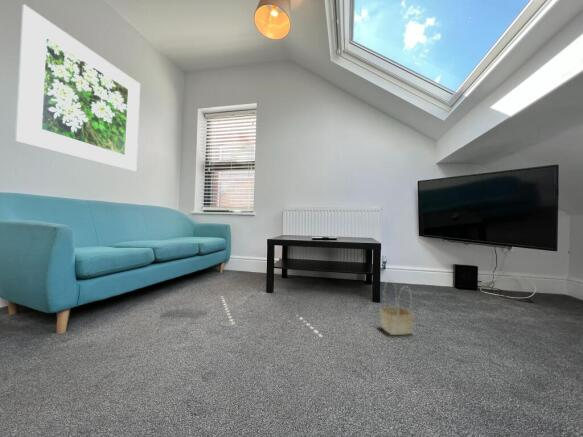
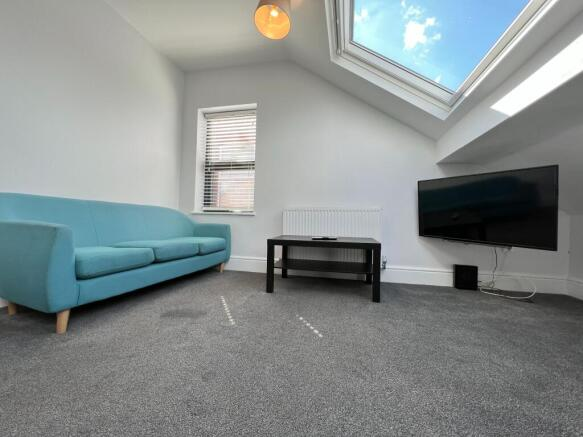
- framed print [14,4,141,172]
- basket [379,279,415,336]
